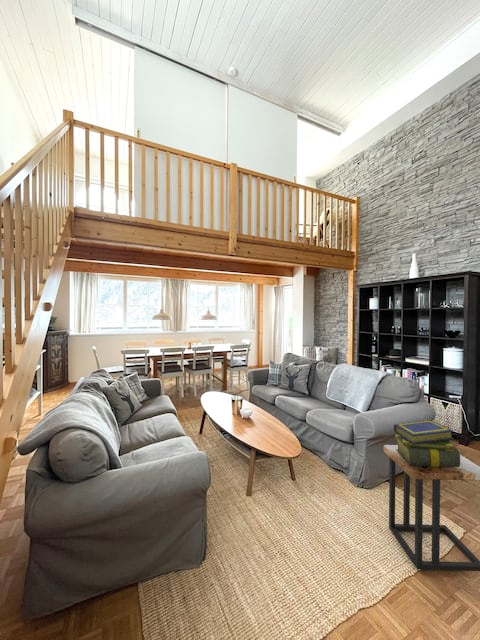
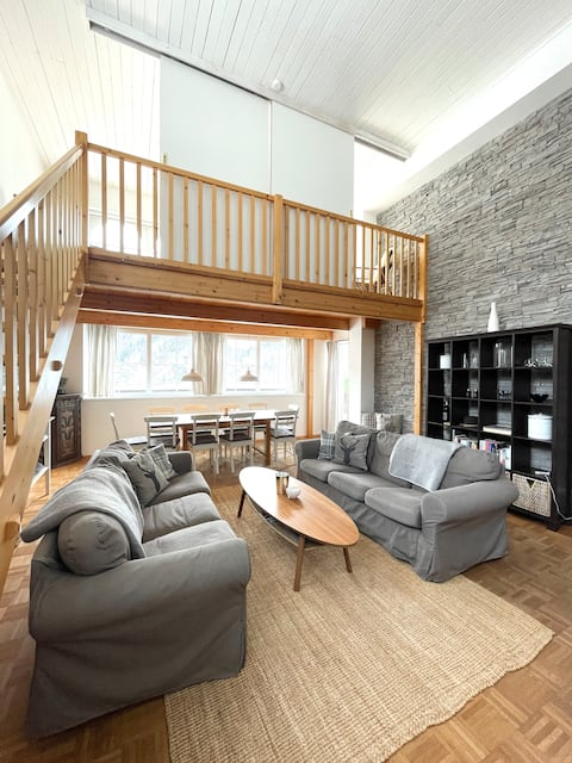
- side table [383,444,480,572]
- stack of books [393,419,461,468]
